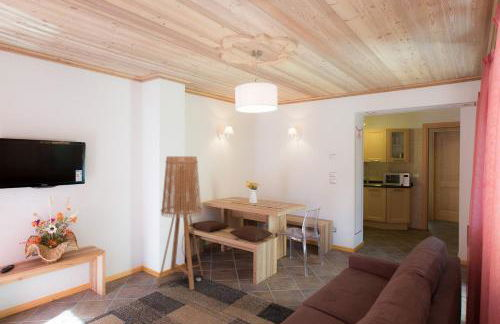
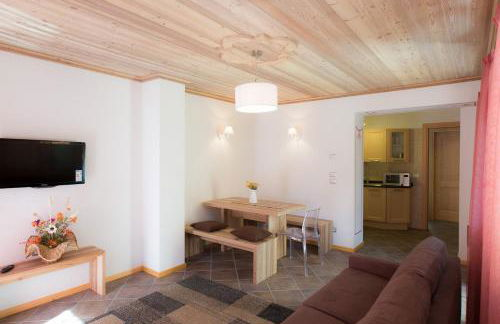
- floor lamp [157,155,205,291]
